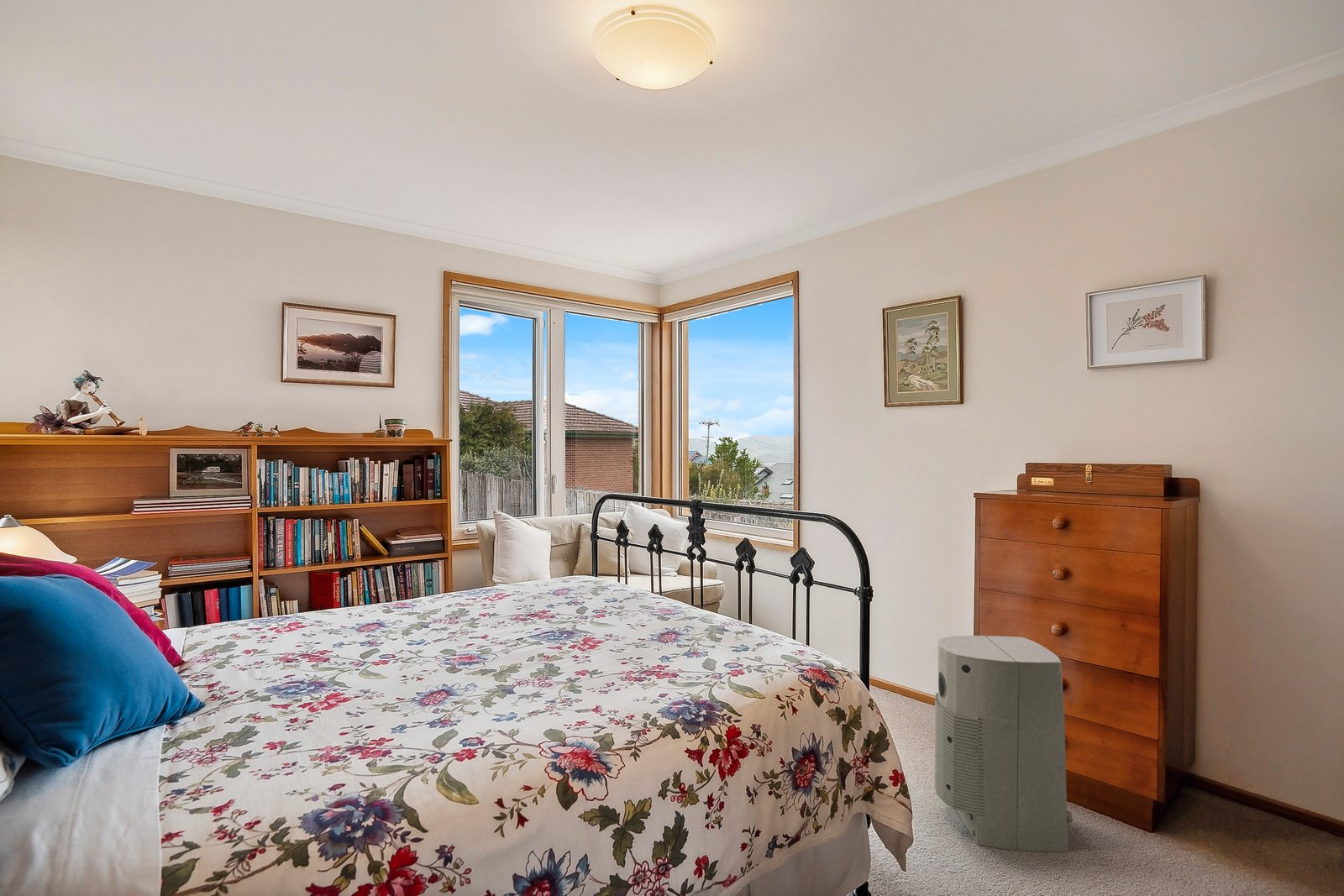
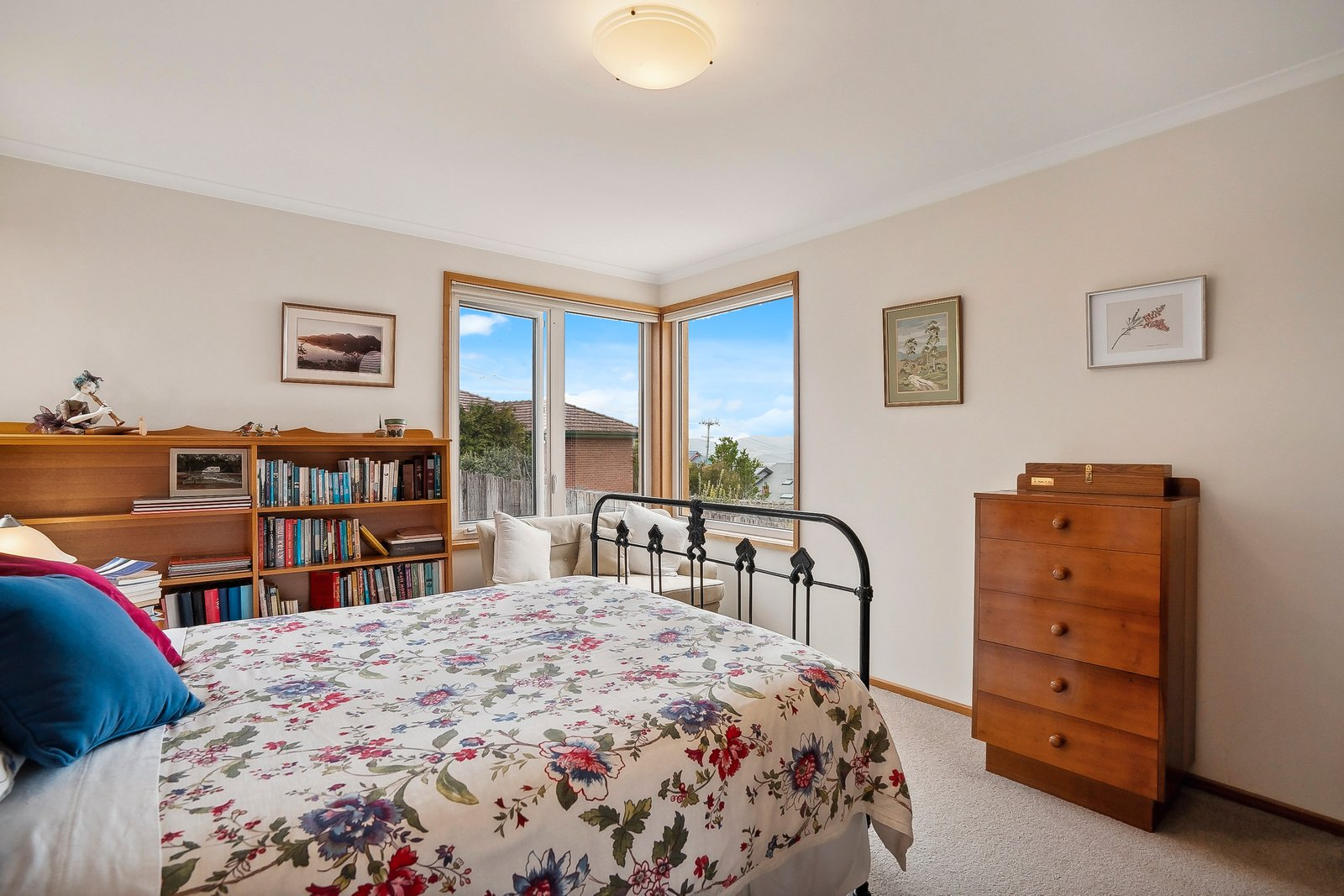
- air purifier [934,635,1074,852]
